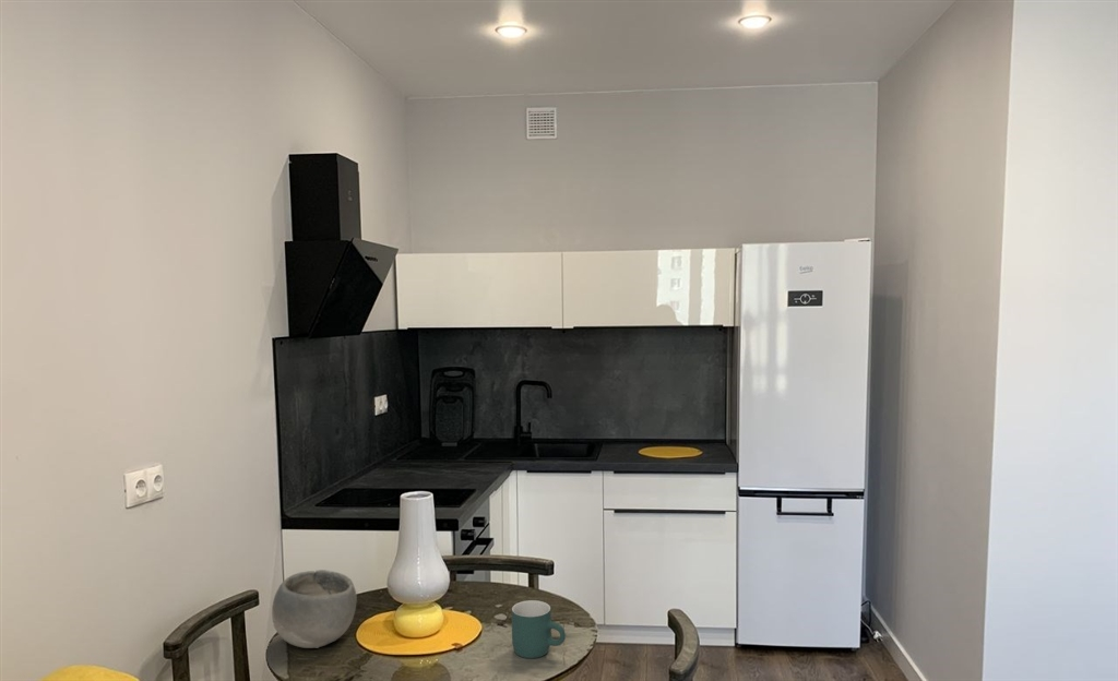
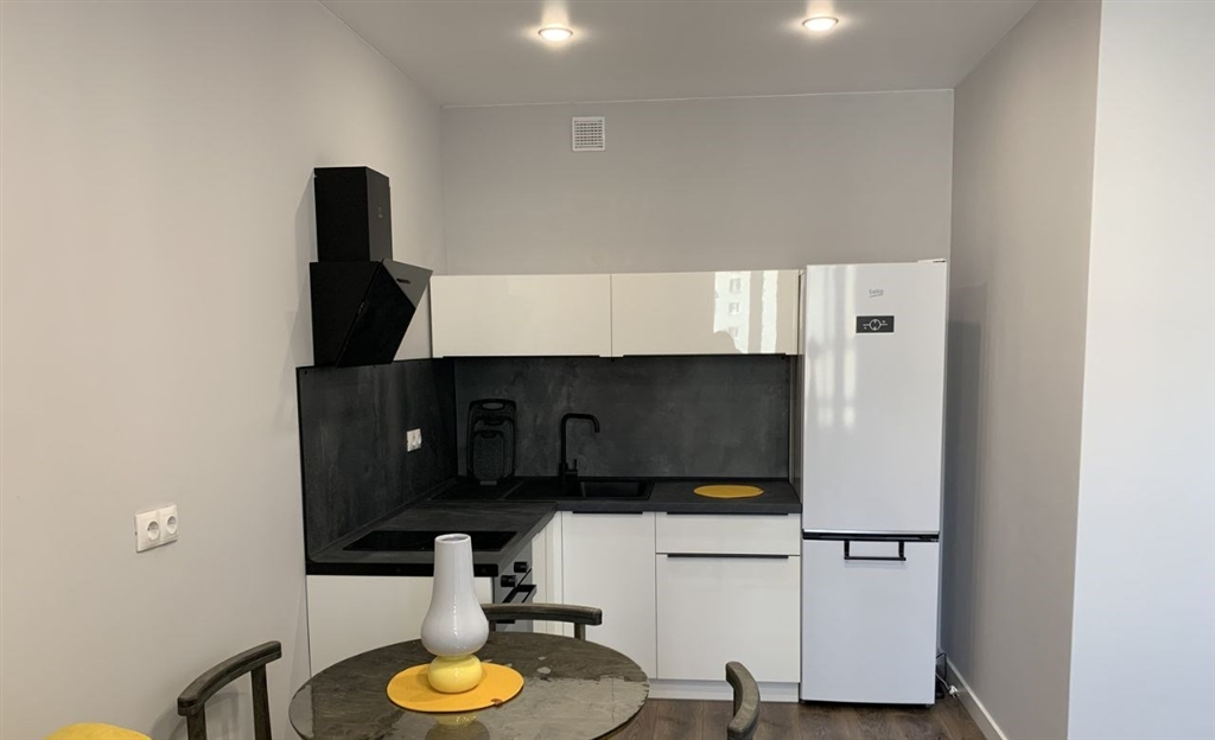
- bowl [271,569,358,649]
- mug [511,599,567,659]
